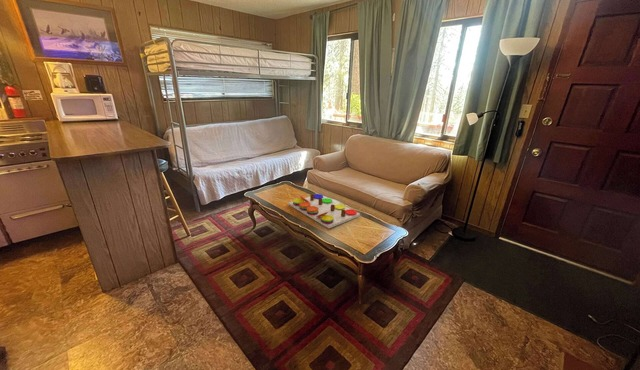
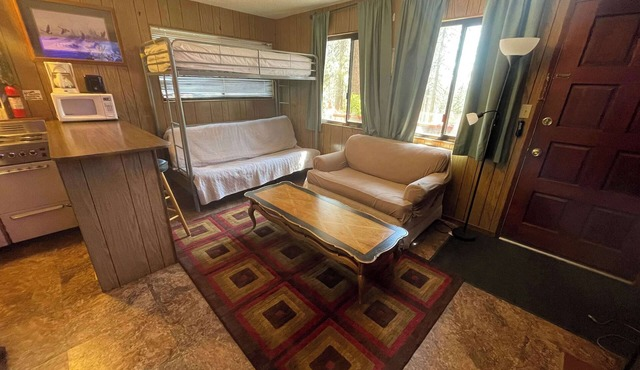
- board game [288,193,361,229]
